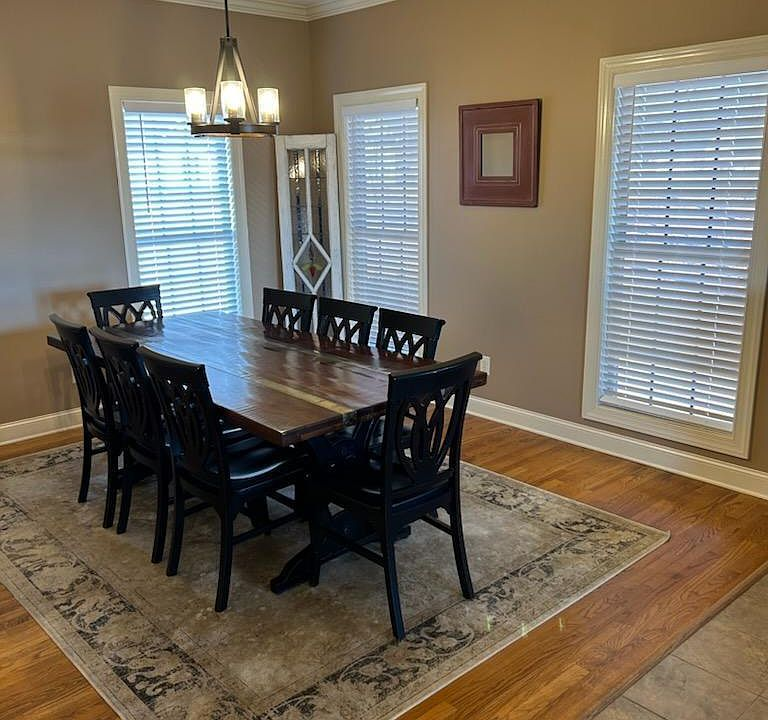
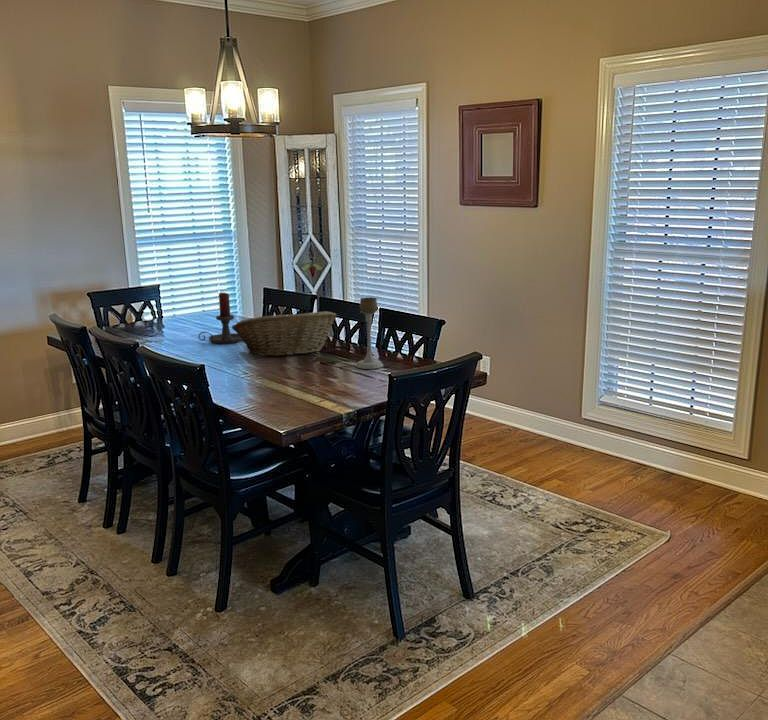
+ fruit basket [231,310,337,357]
+ candle holder [197,292,242,344]
+ candle holder [355,296,384,370]
